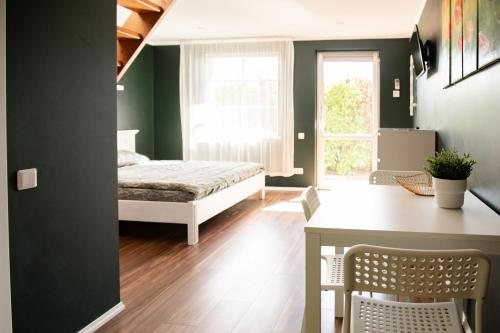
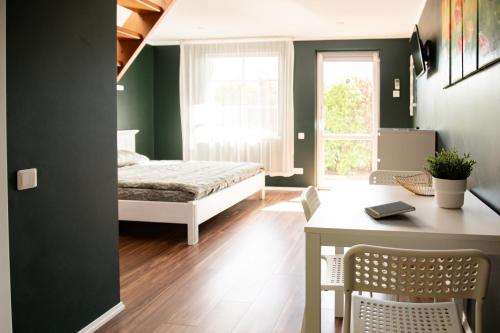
+ notepad [363,200,417,219]
